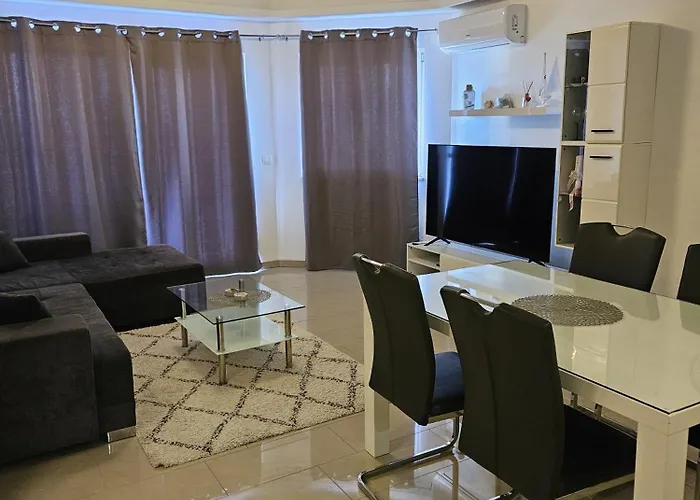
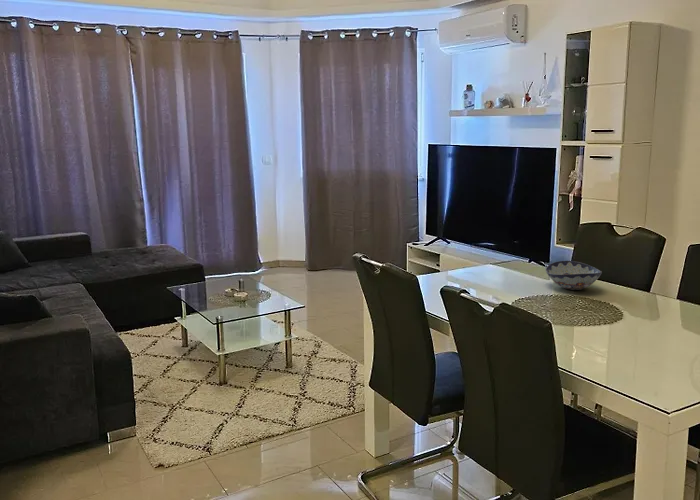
+ decorative bowl [545,260,603,291]
